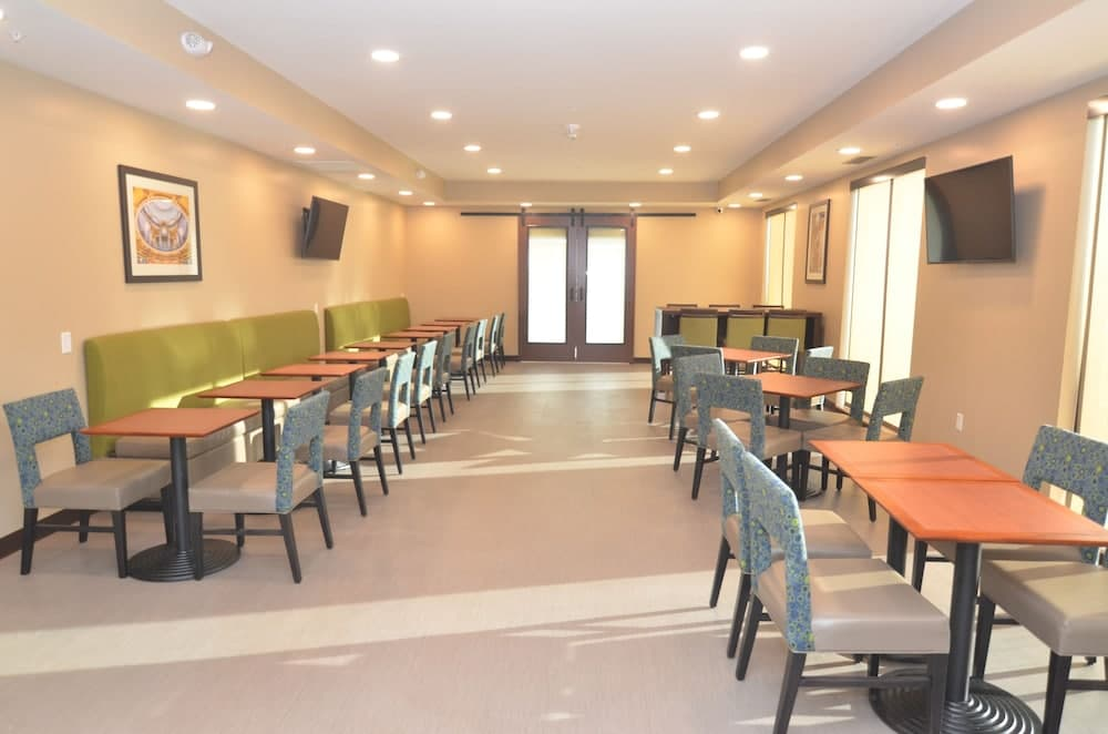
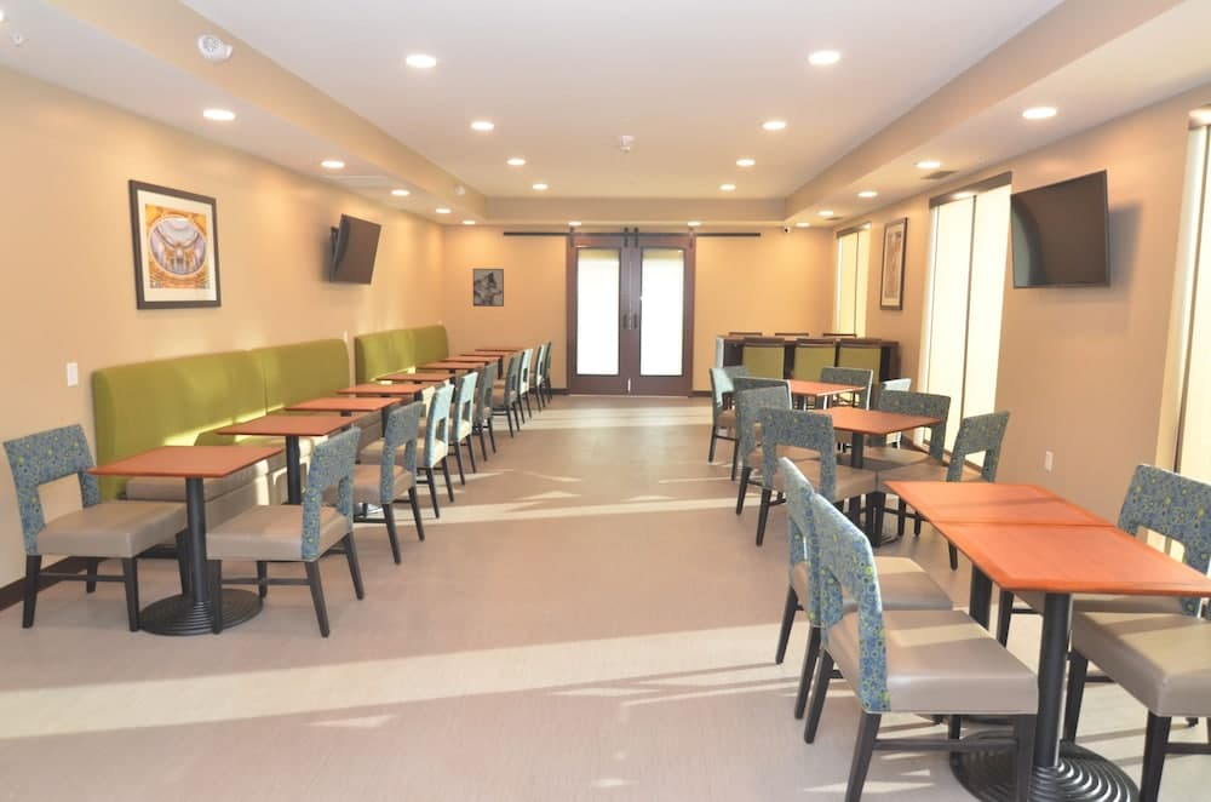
+ wall art [472,268,505,308]
